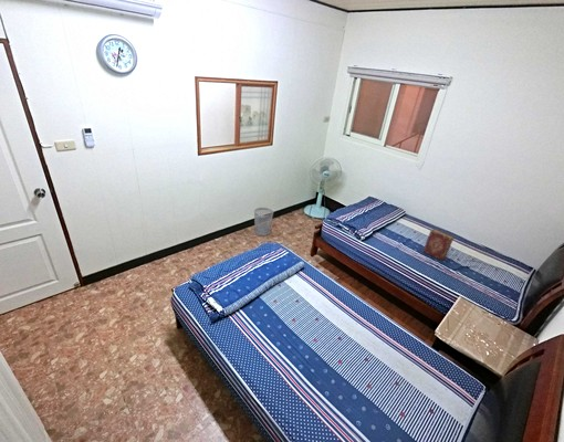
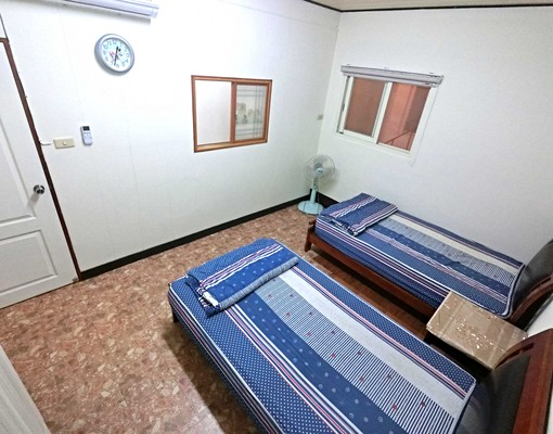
- wastebasket [253,207,274,236]
- hardback book [421,228,456,262]
